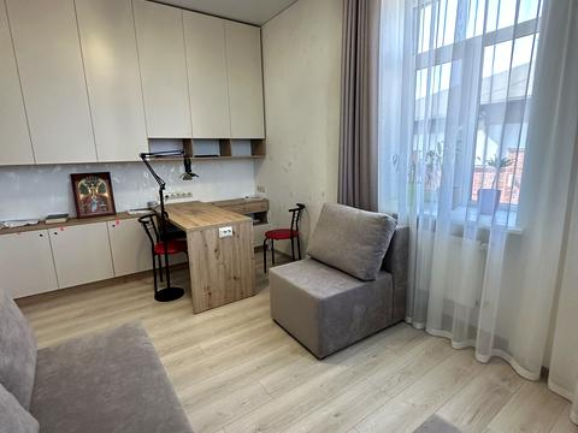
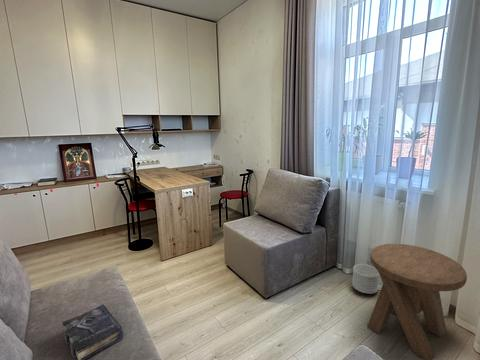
+ planter [351,263,380,295]
+ book [61,304,124,360]
+ music stool [366,243,468,360]
